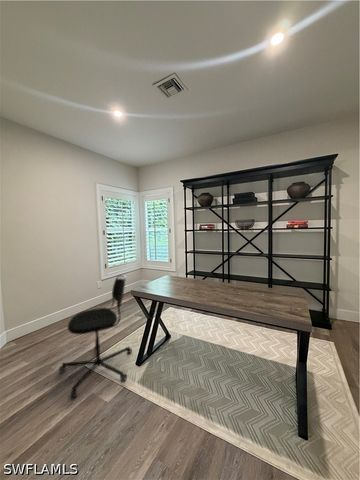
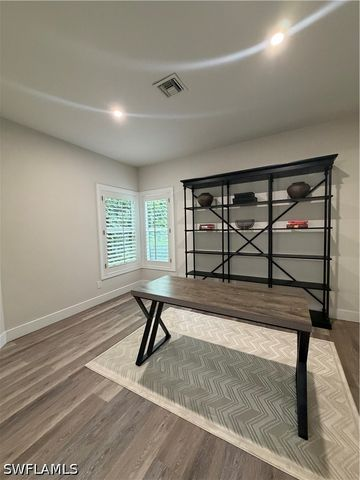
- office chair [58,274,133,399]
